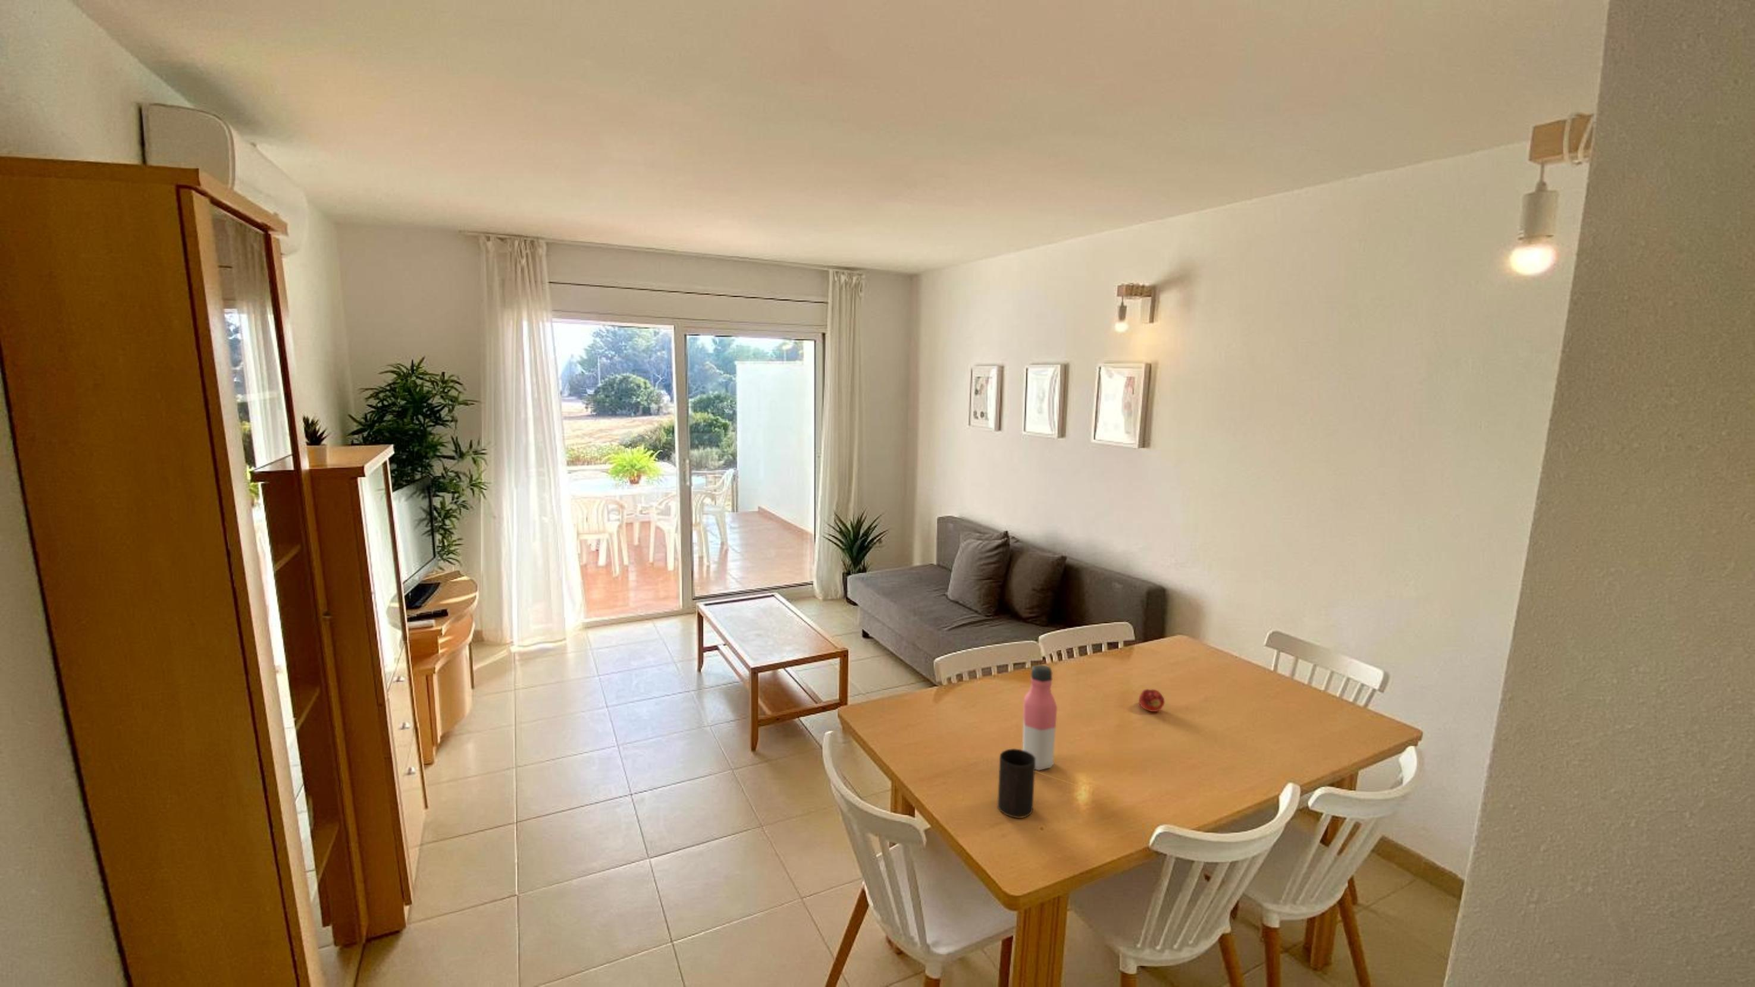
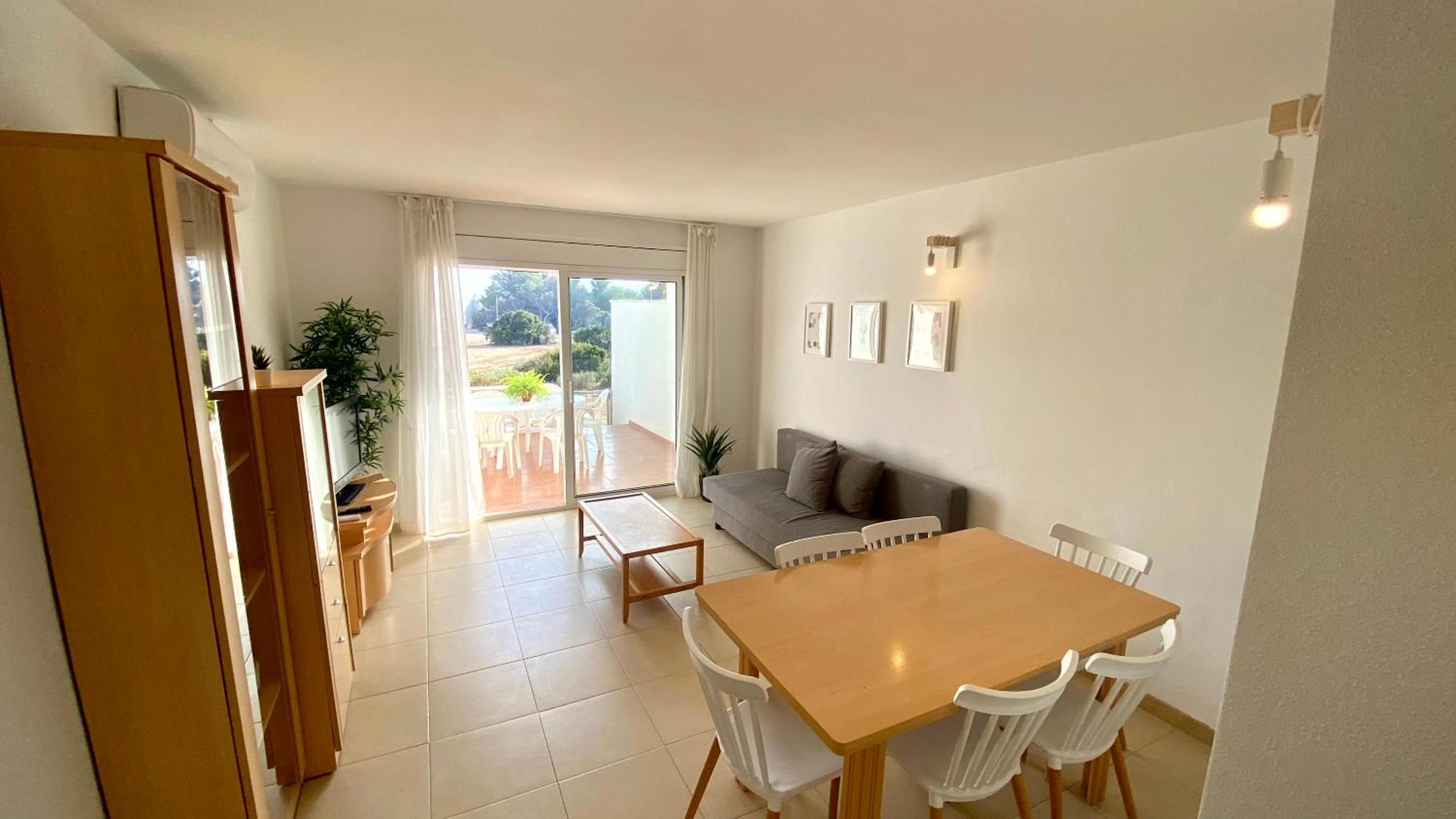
- water bottle [1022,664,1058,771]
- fruit [1138,688,1166,712]
- cup [997,748,1035,818]
